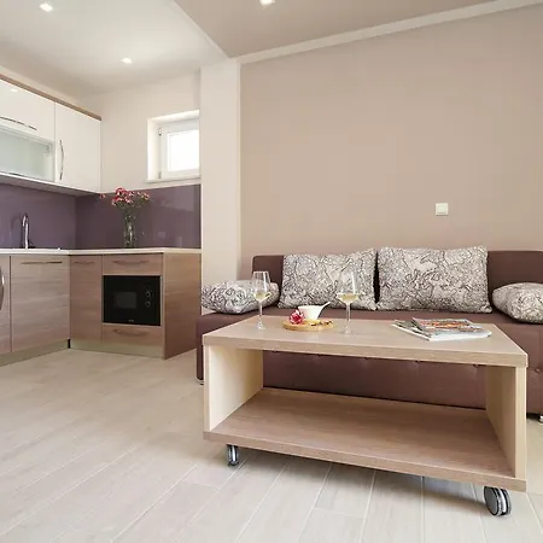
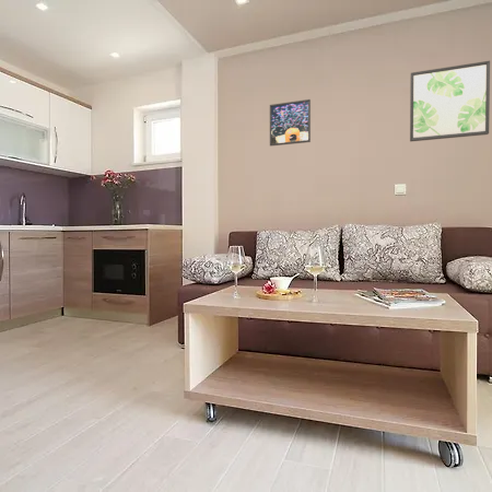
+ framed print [269,98,312,148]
+ wall art [409,60,491,142]
